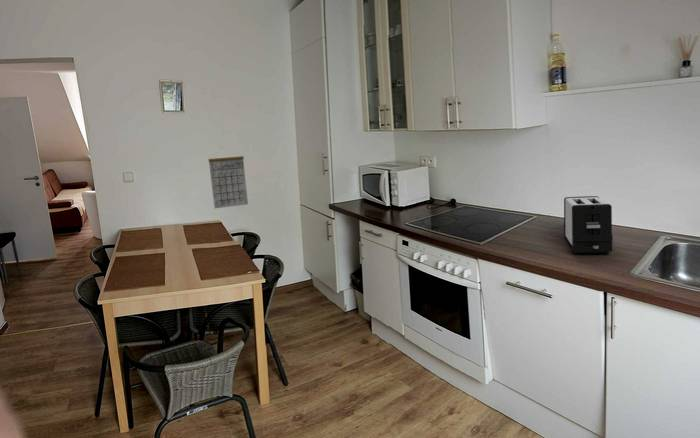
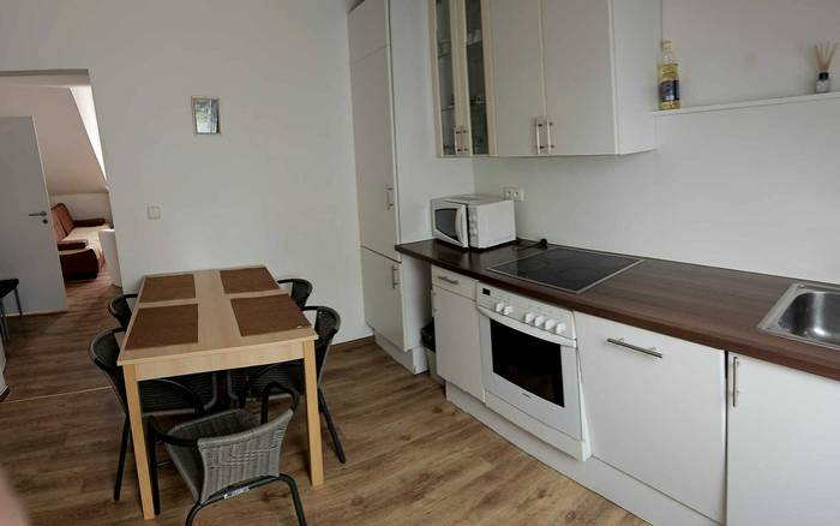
- calendar [208,147,249,209]
- toaster [563,195,614,254]
